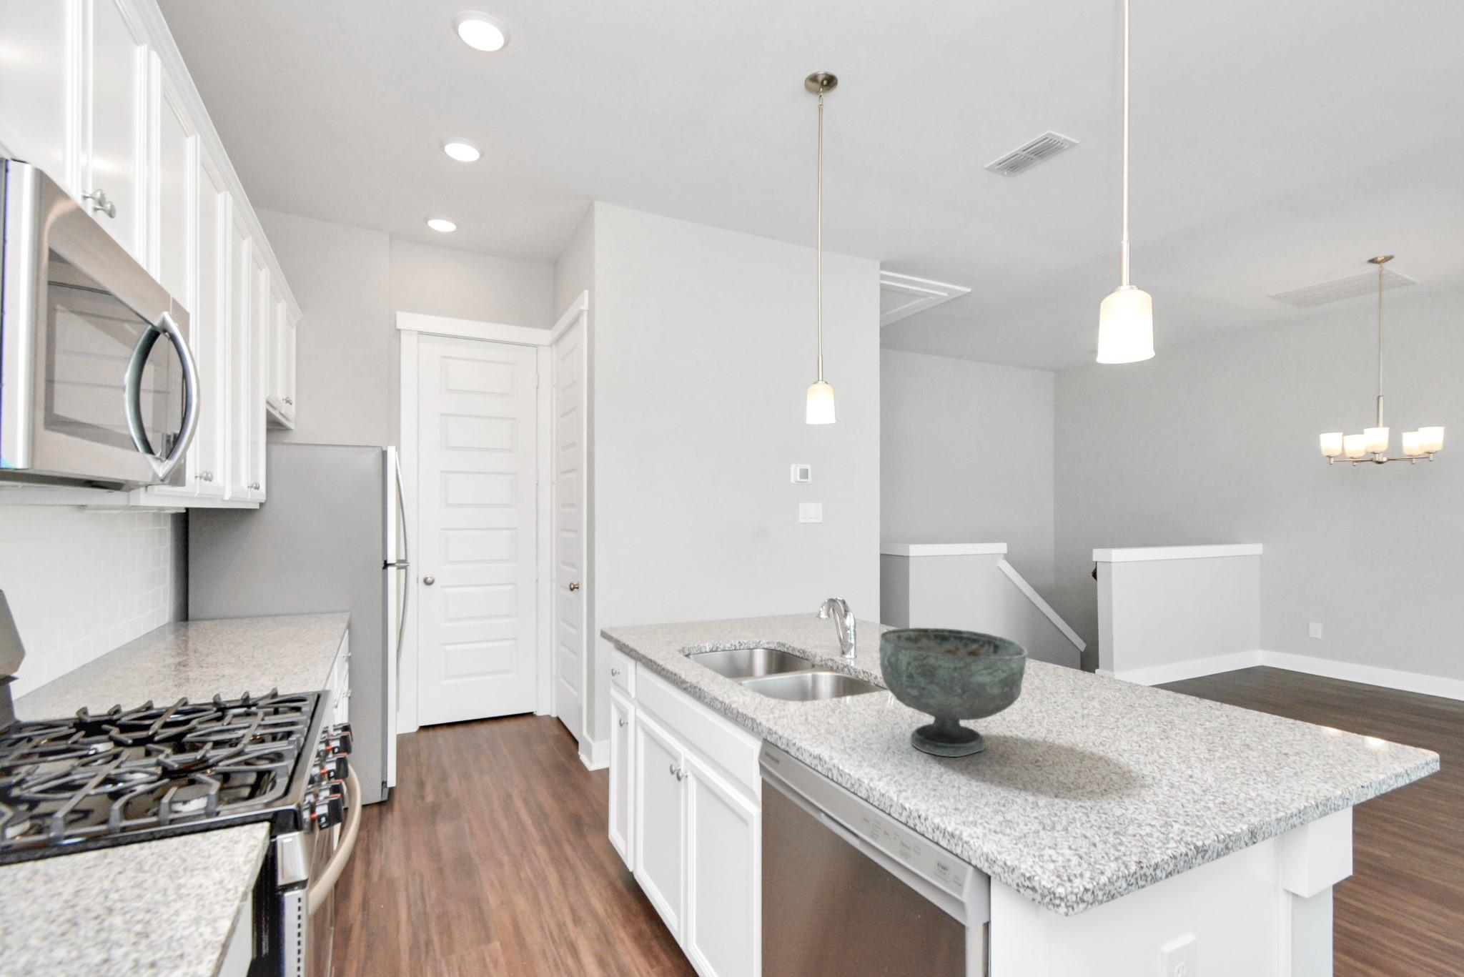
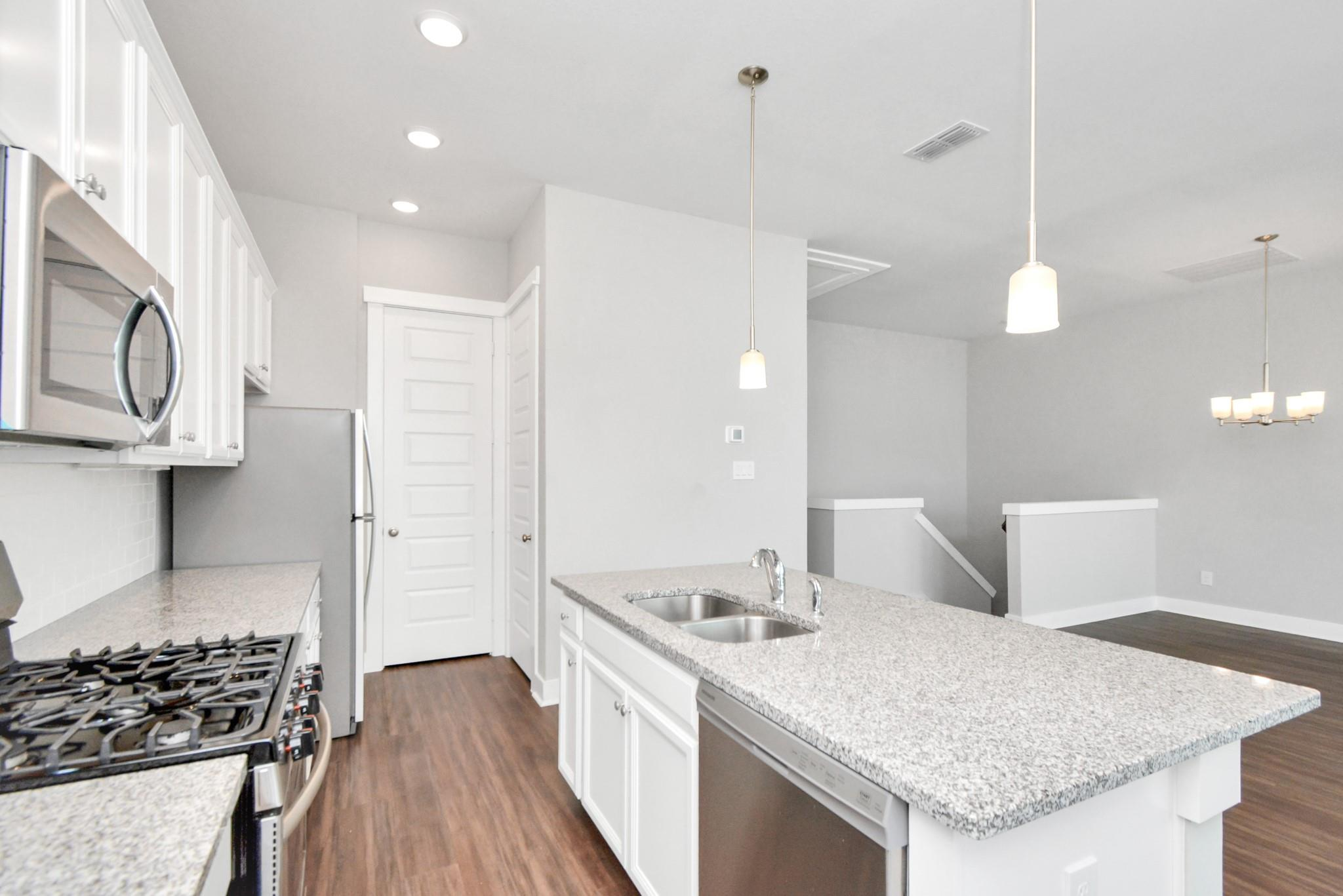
- decorative bowl [879,627,1029,758]
